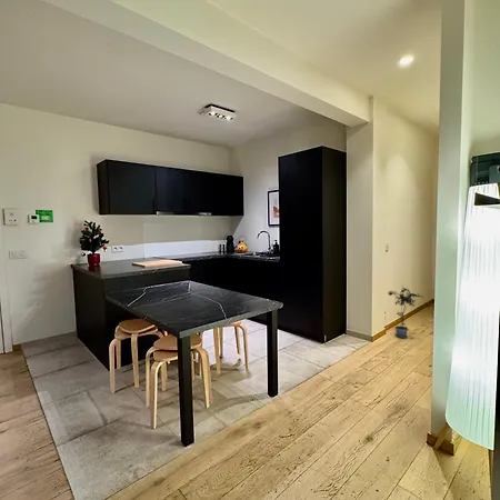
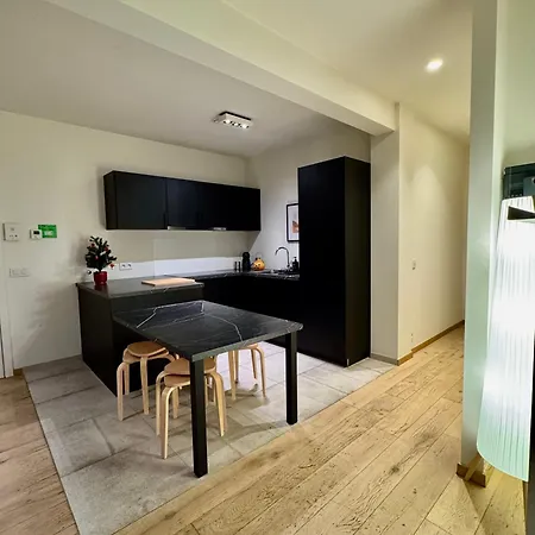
- potted plant [387,287,424,339]
